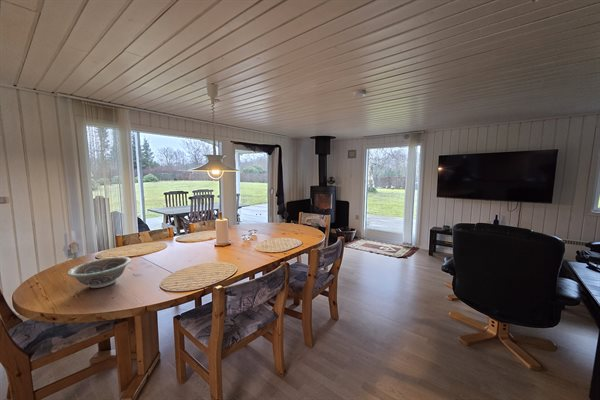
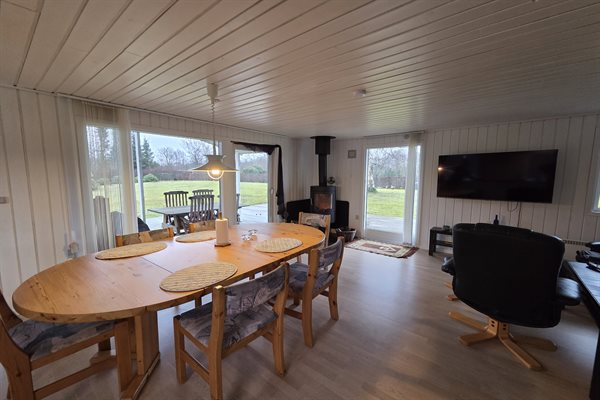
- decorative bowl [66,256,132,289]
